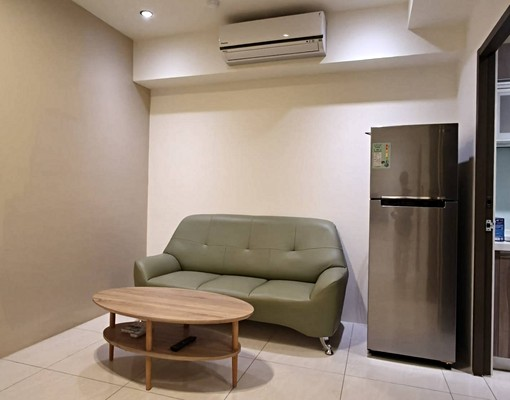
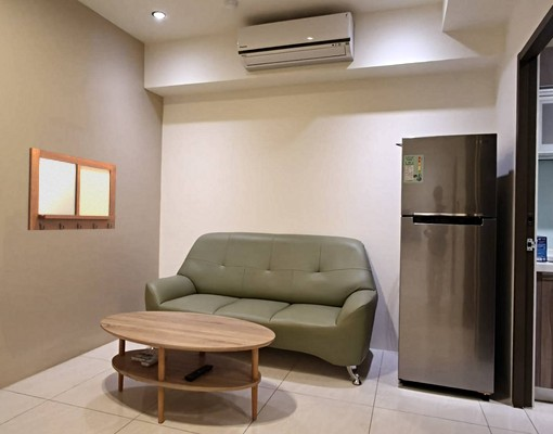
+ writing board [27,146,117,231]
